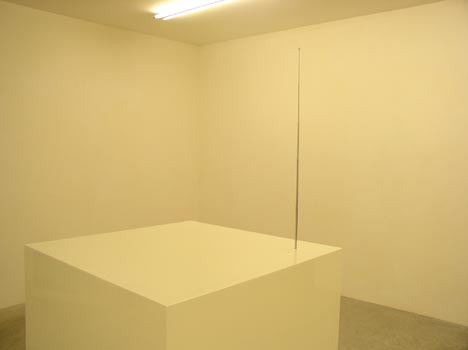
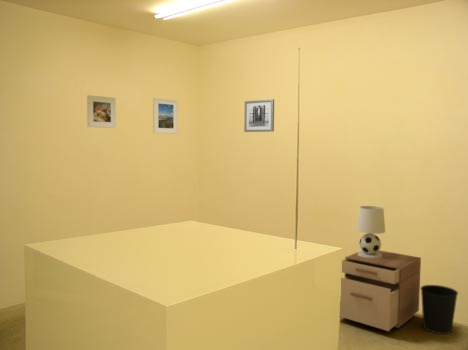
+ filing cabinet [339,250,422,332]
+ table lamp [355,205,386,258]
+ wall art [243,98,275,133]
+ wastebasket [420,284,459,335]
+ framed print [152,97,179,135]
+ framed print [86,94,117,129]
